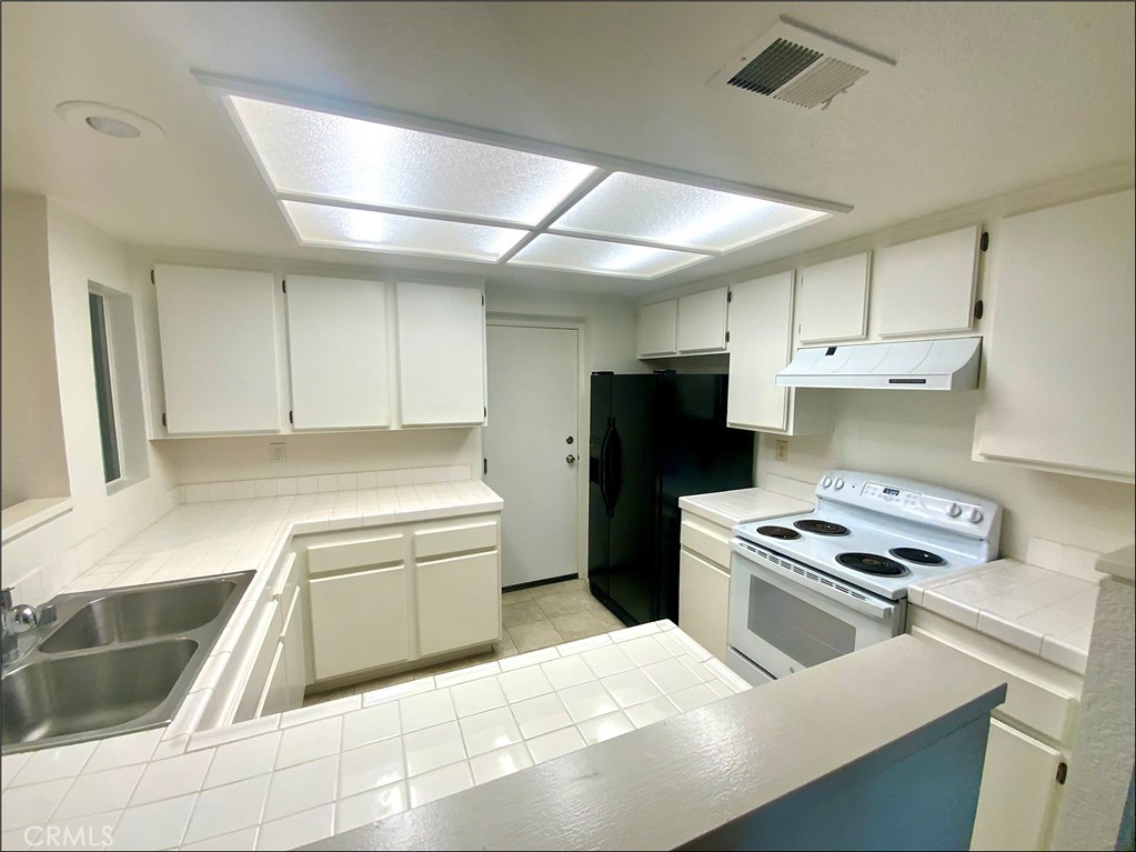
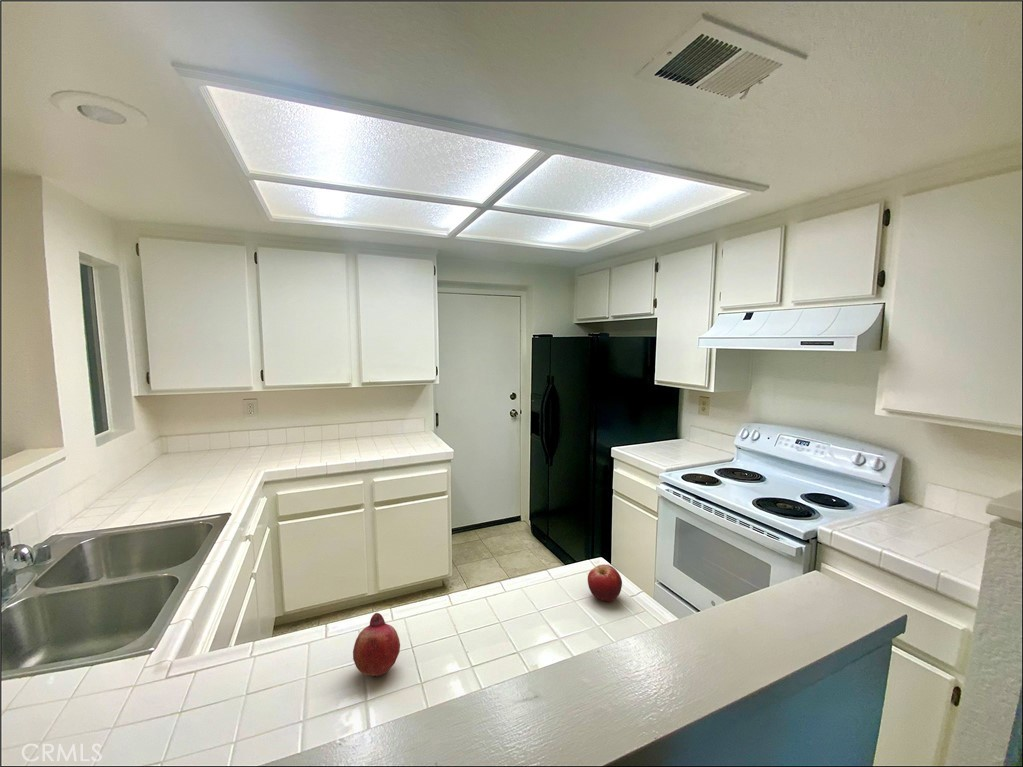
+ fruit [587,563,623,602]
+ fruit [352,612,401,678]
